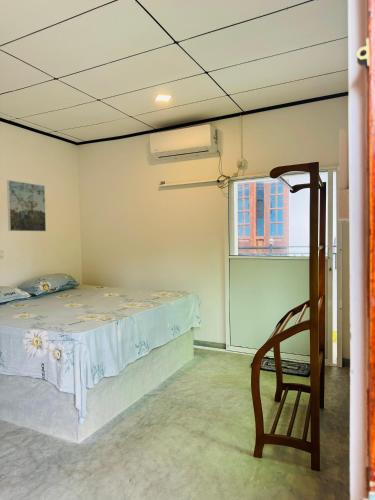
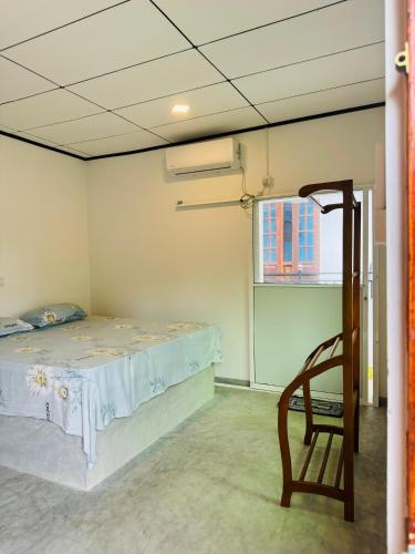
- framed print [6,179,47,233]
